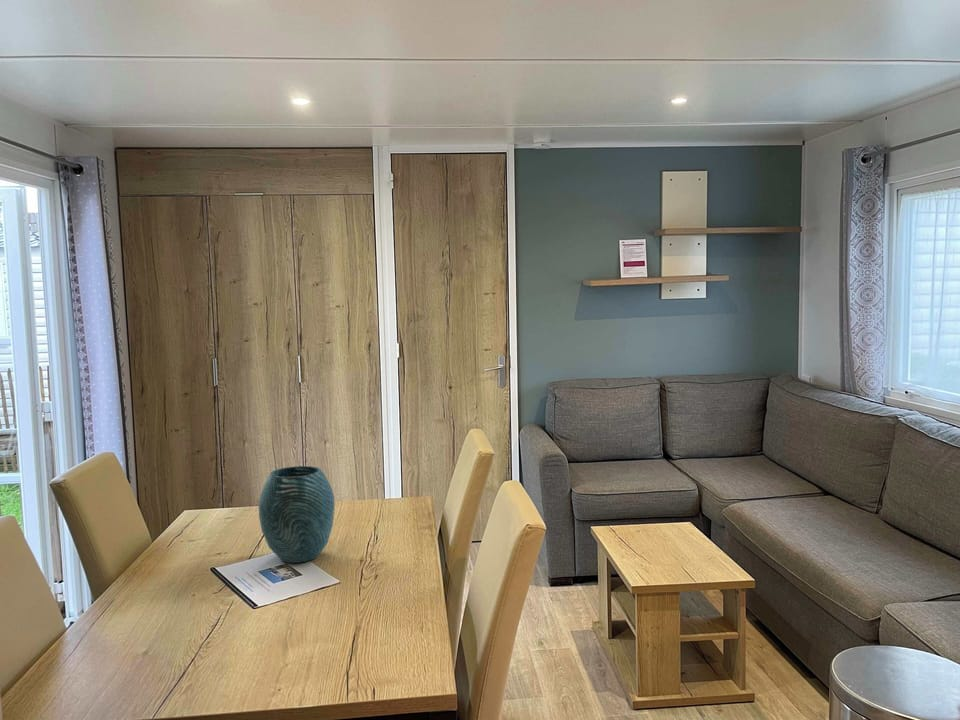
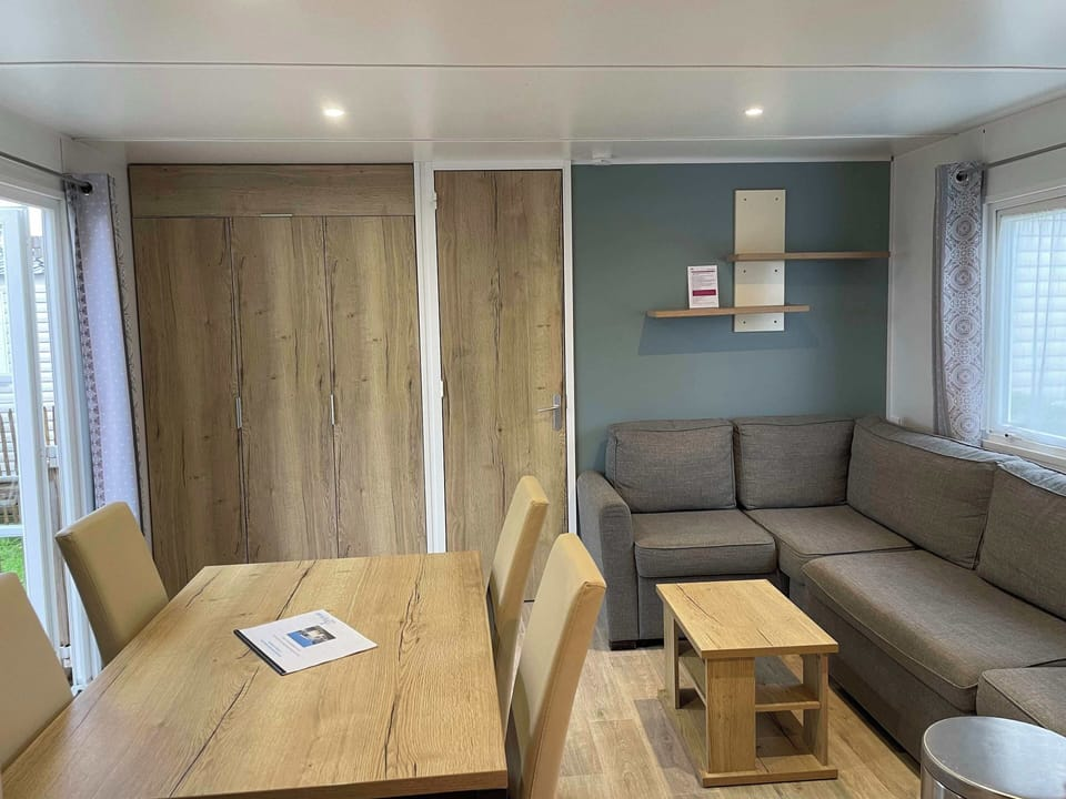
- vase [258,465,335,564]
